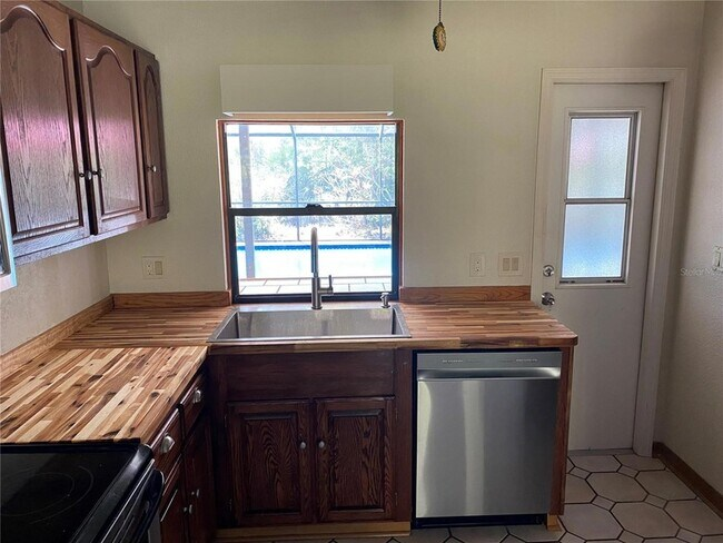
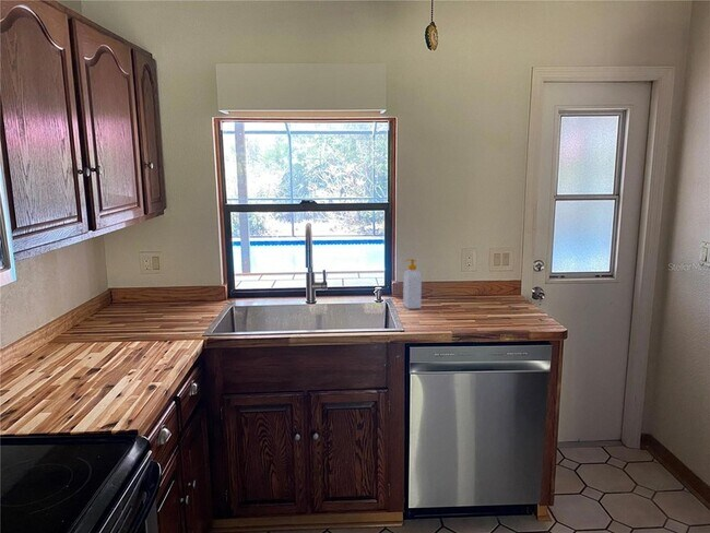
+ soap bottle [402,258,423,310]
